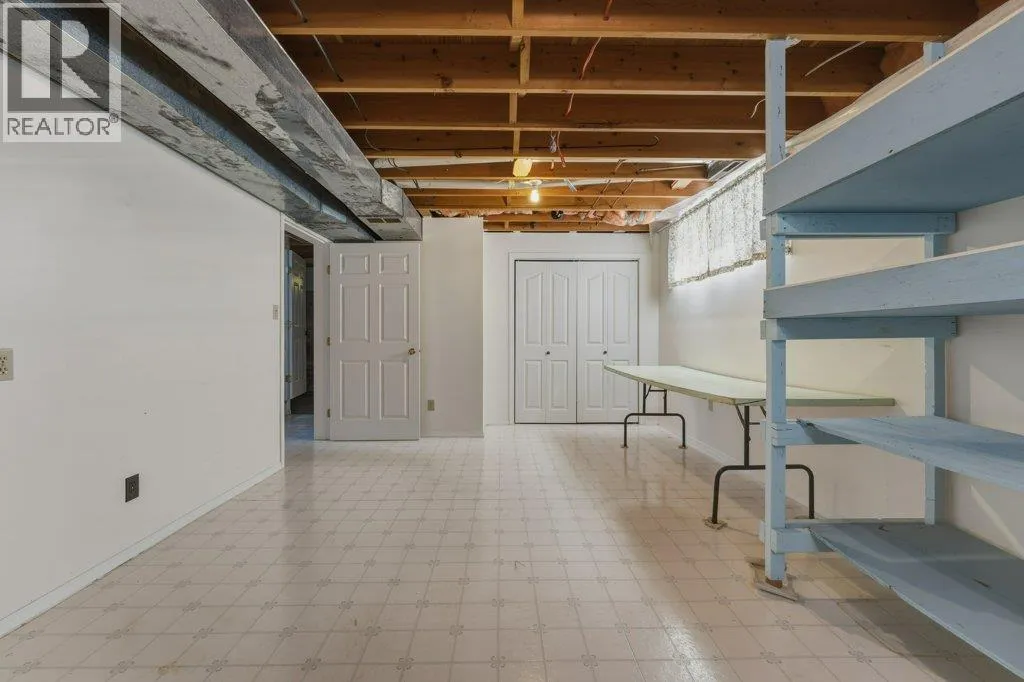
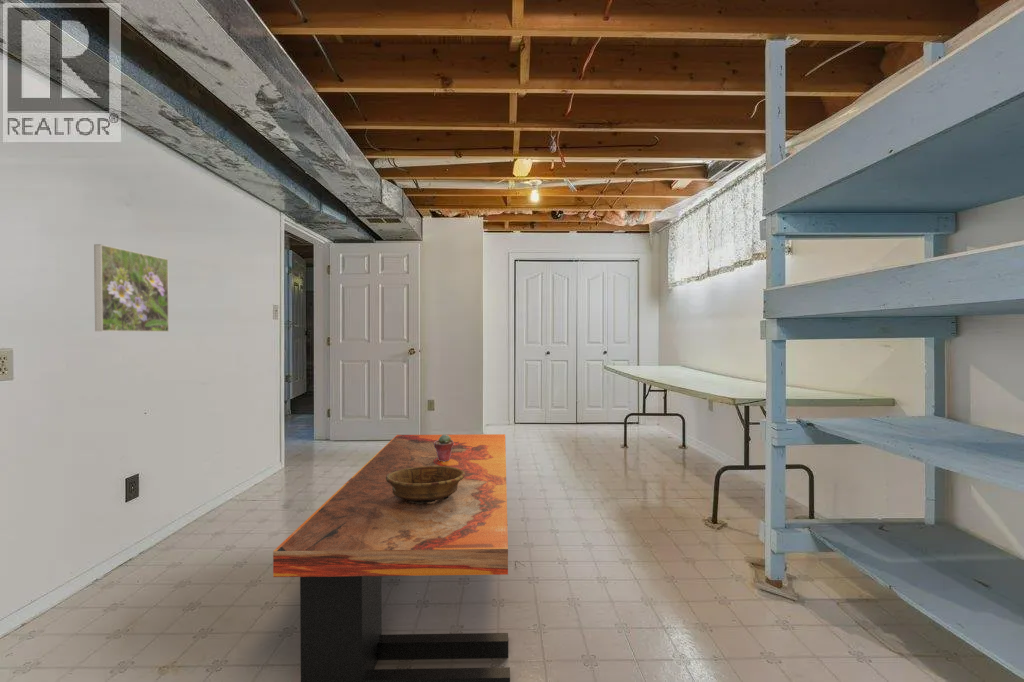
+ decorative bowl [386,466,465,504]
+ potted succulent [434,433,454,462]
+ coffee table [272,433,511,682]
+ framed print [93,243,170,333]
